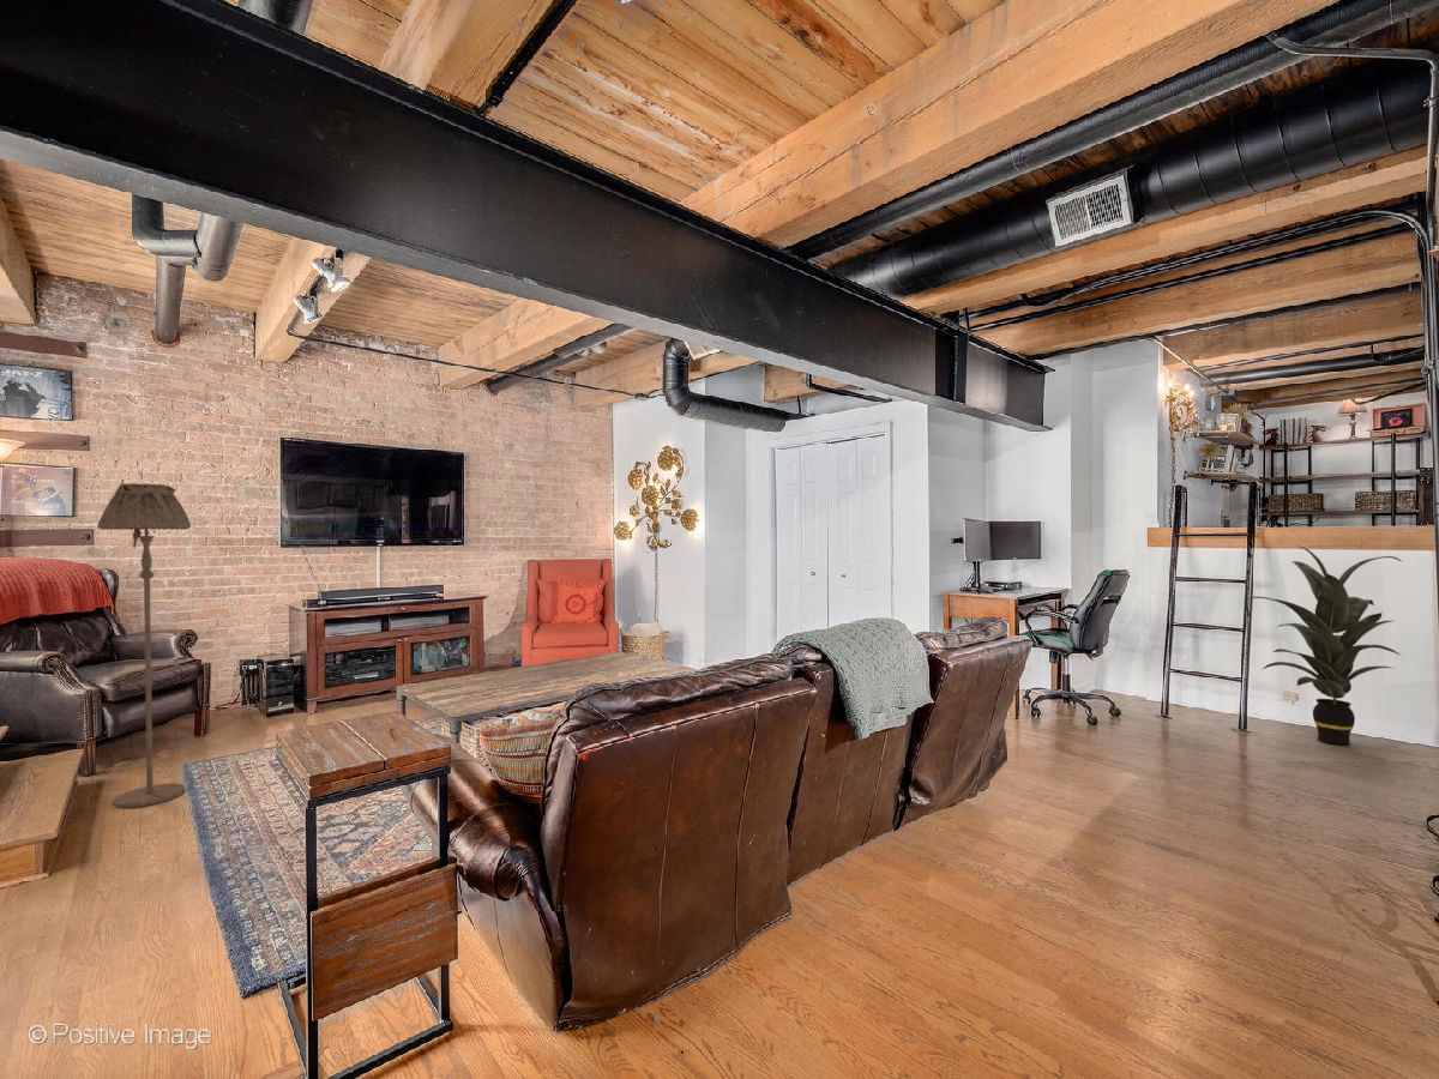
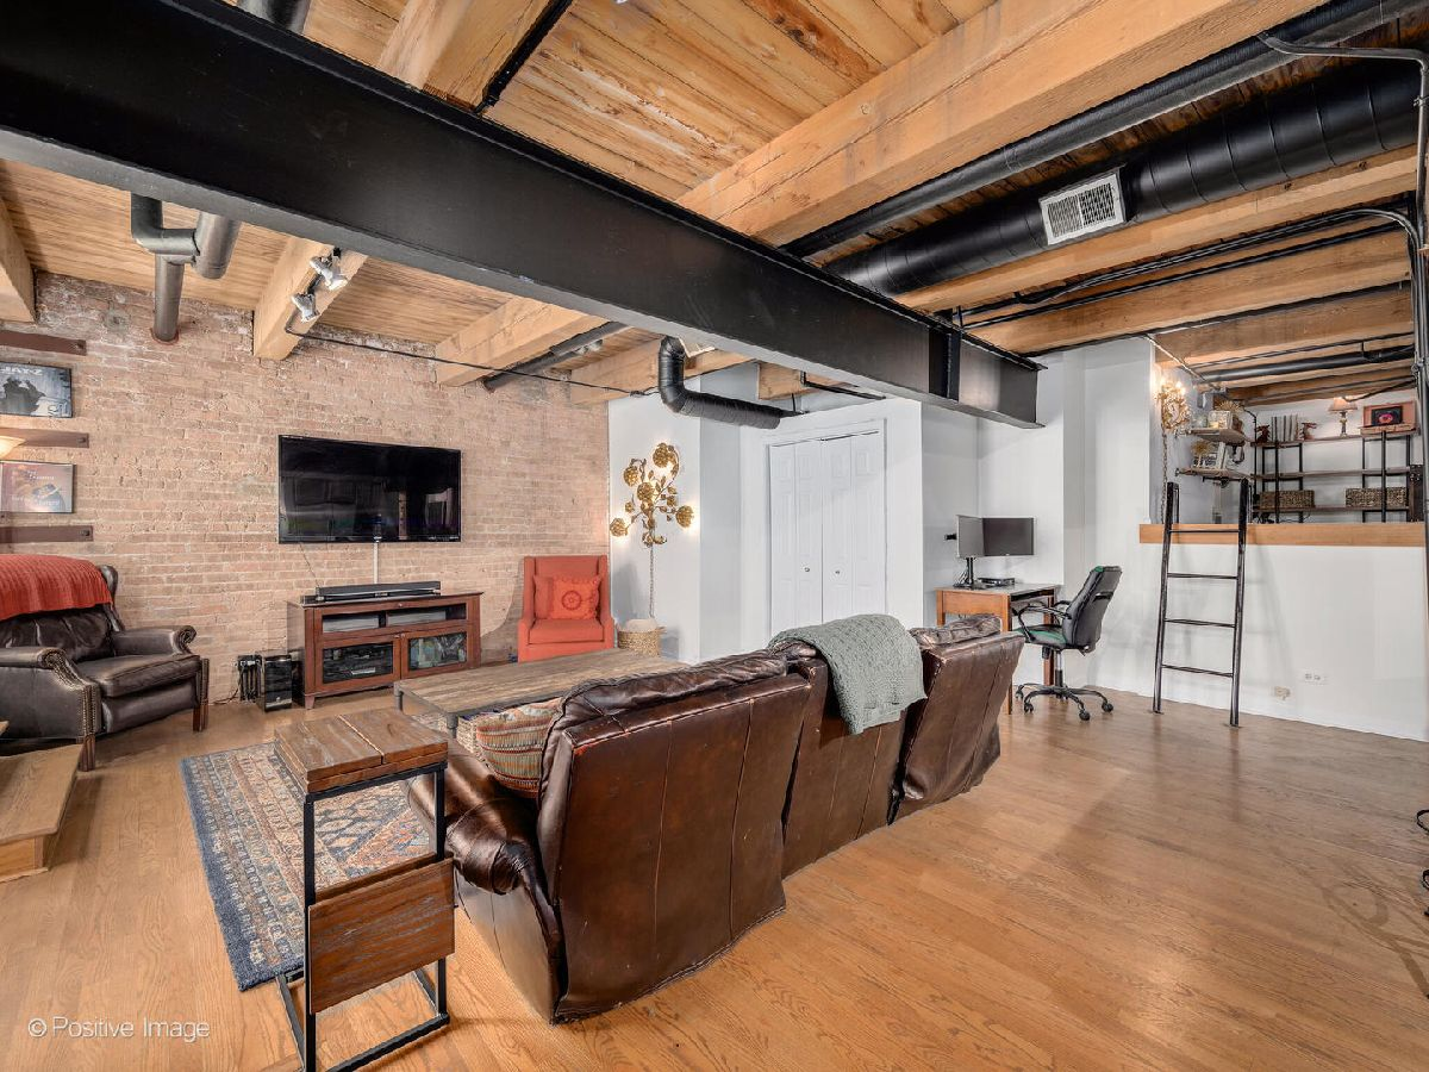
- indoor plant [1245,544,1404,746]
- floor lamp [96,482,192,809]
